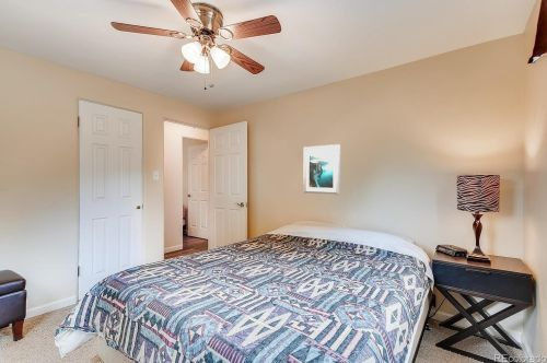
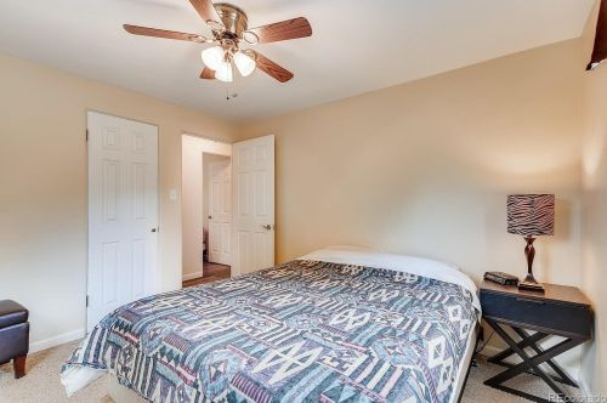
- wall art [302,143,341,196]
